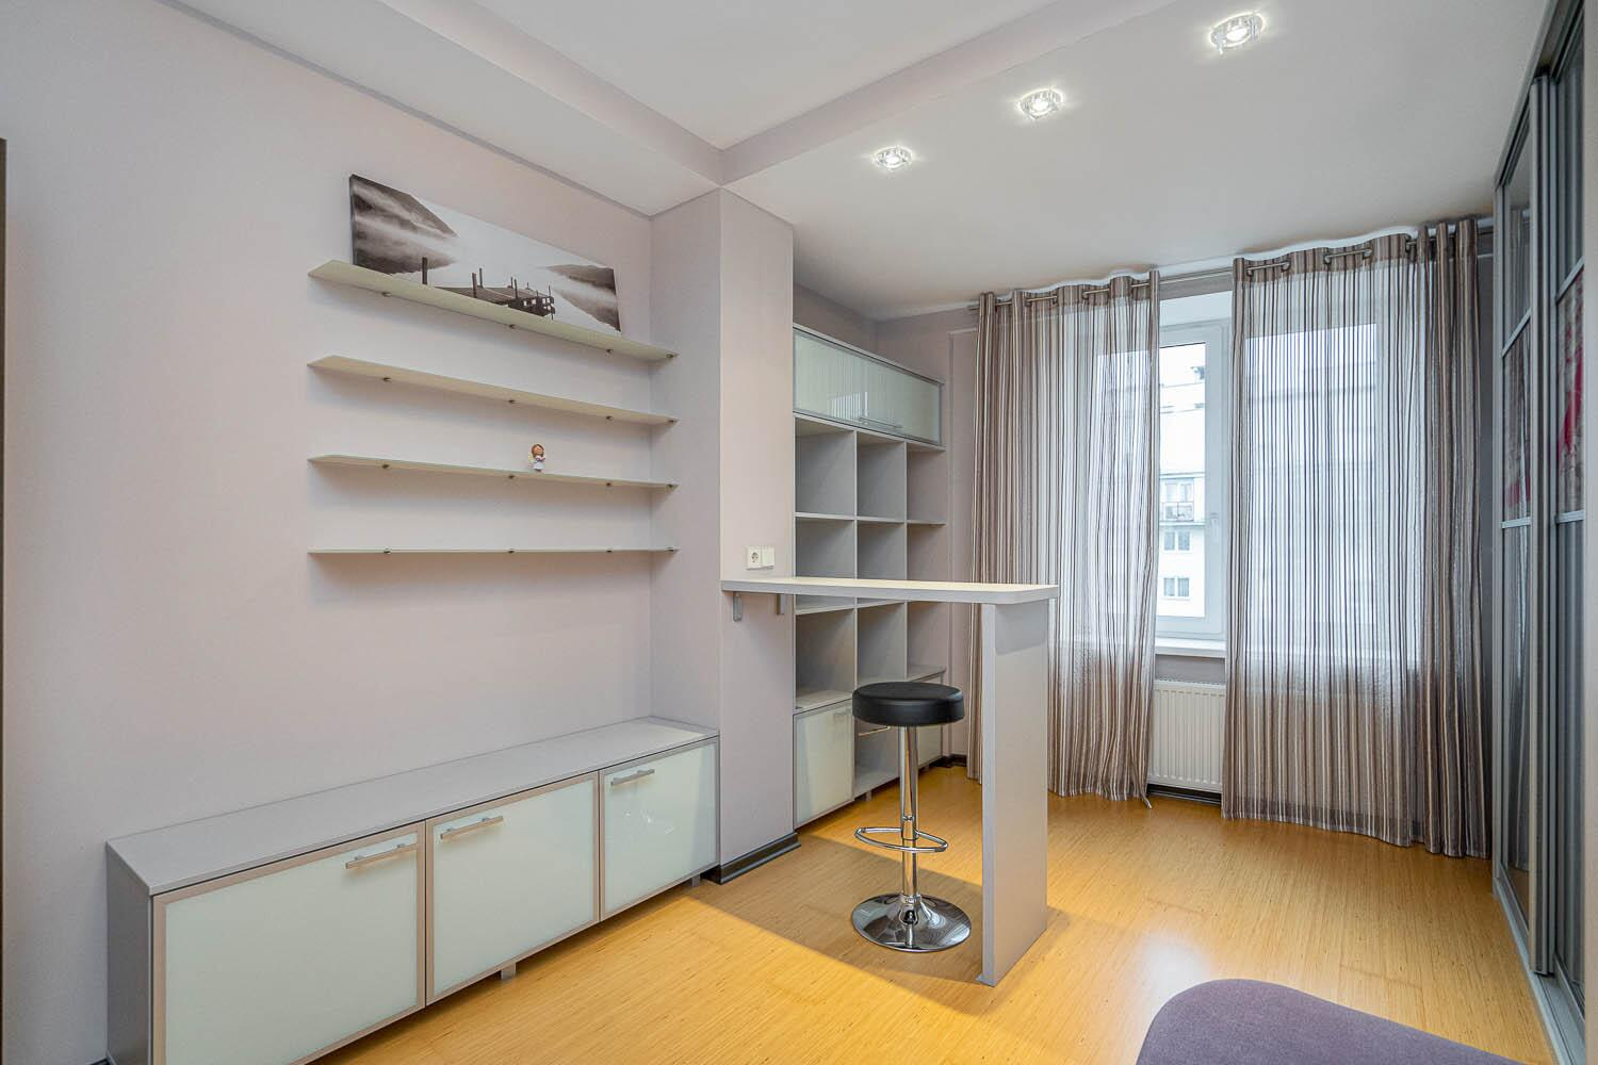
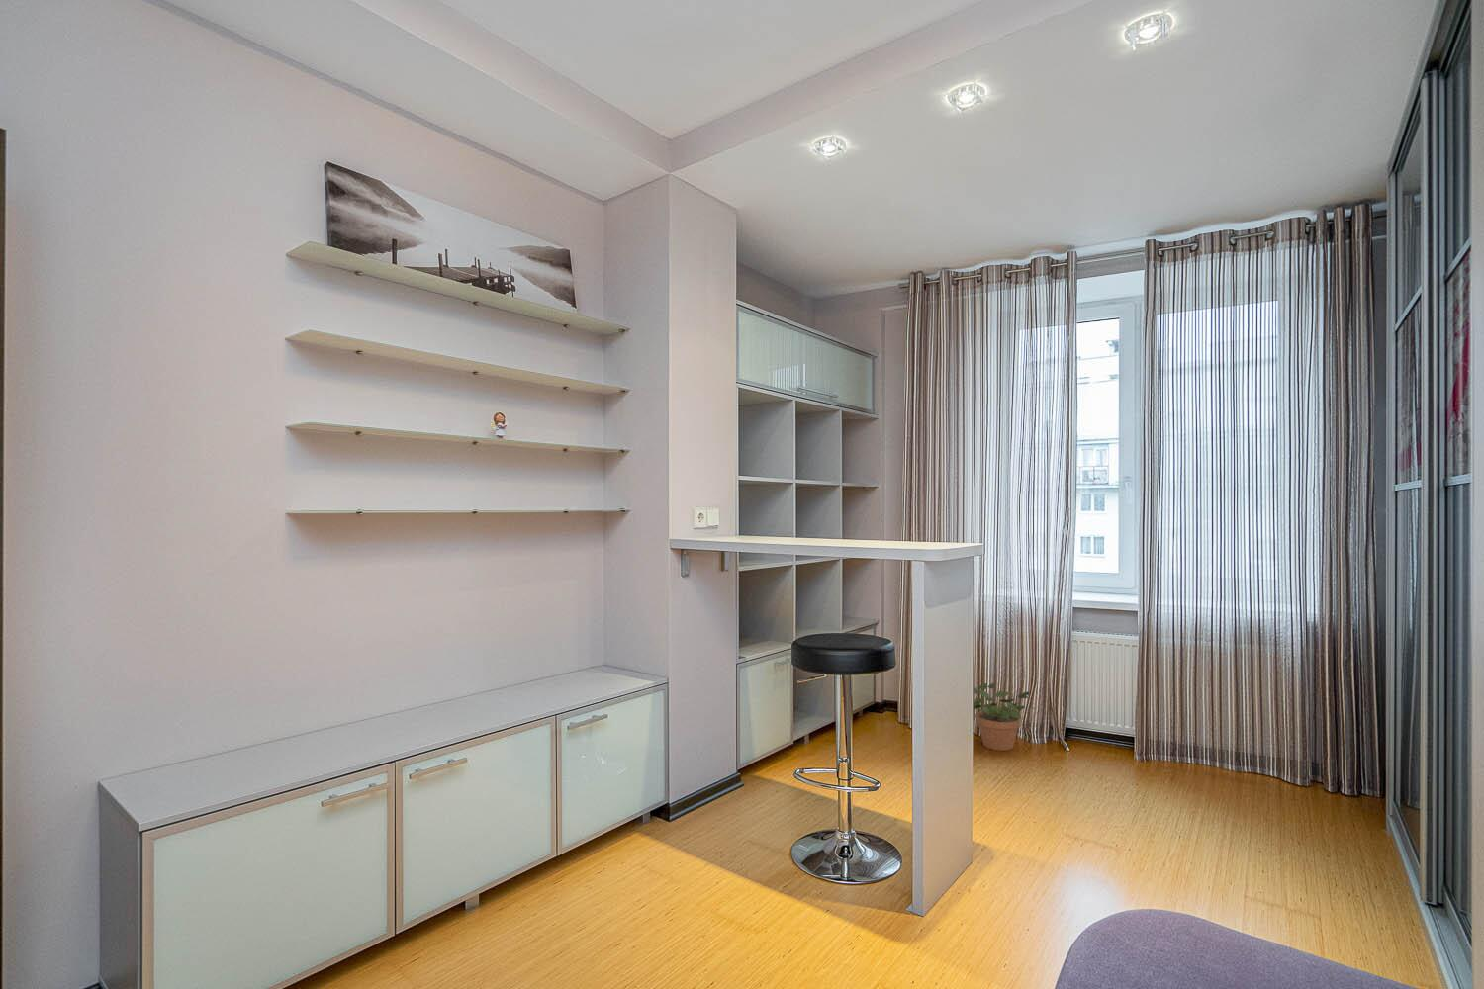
+ potted plant [974,681,1038,752]
